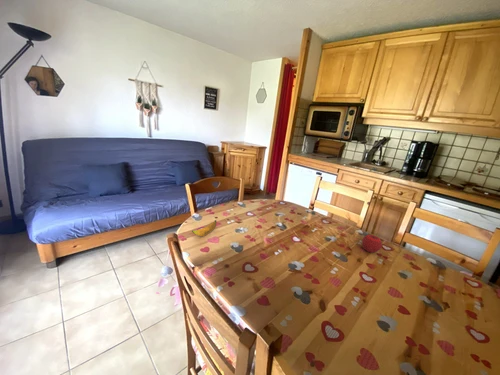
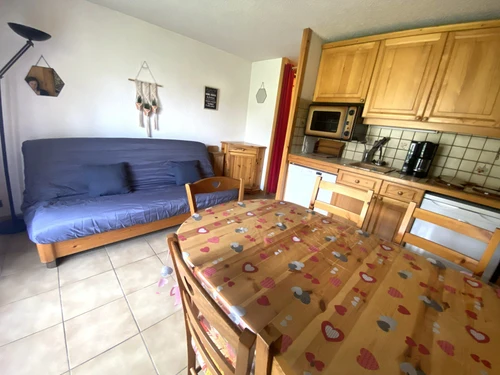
- apple [361,234,383,254]
- banana [191,219,218,237]
